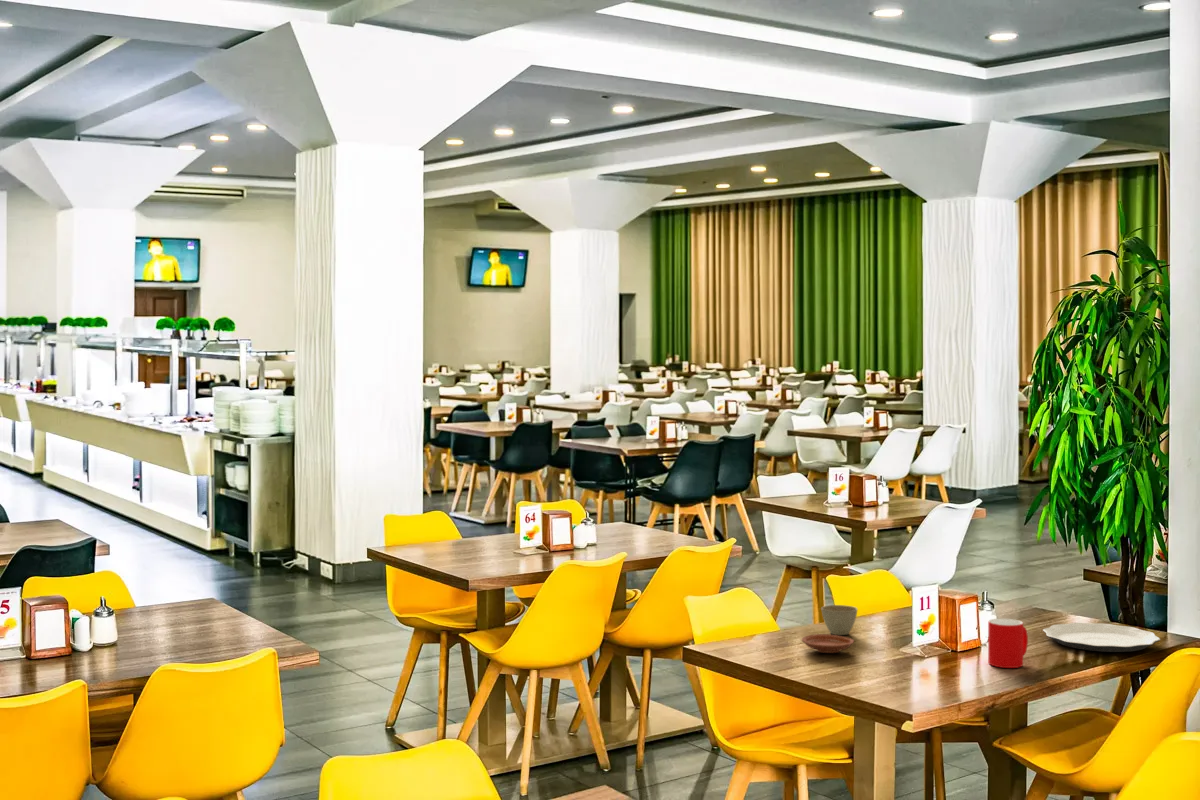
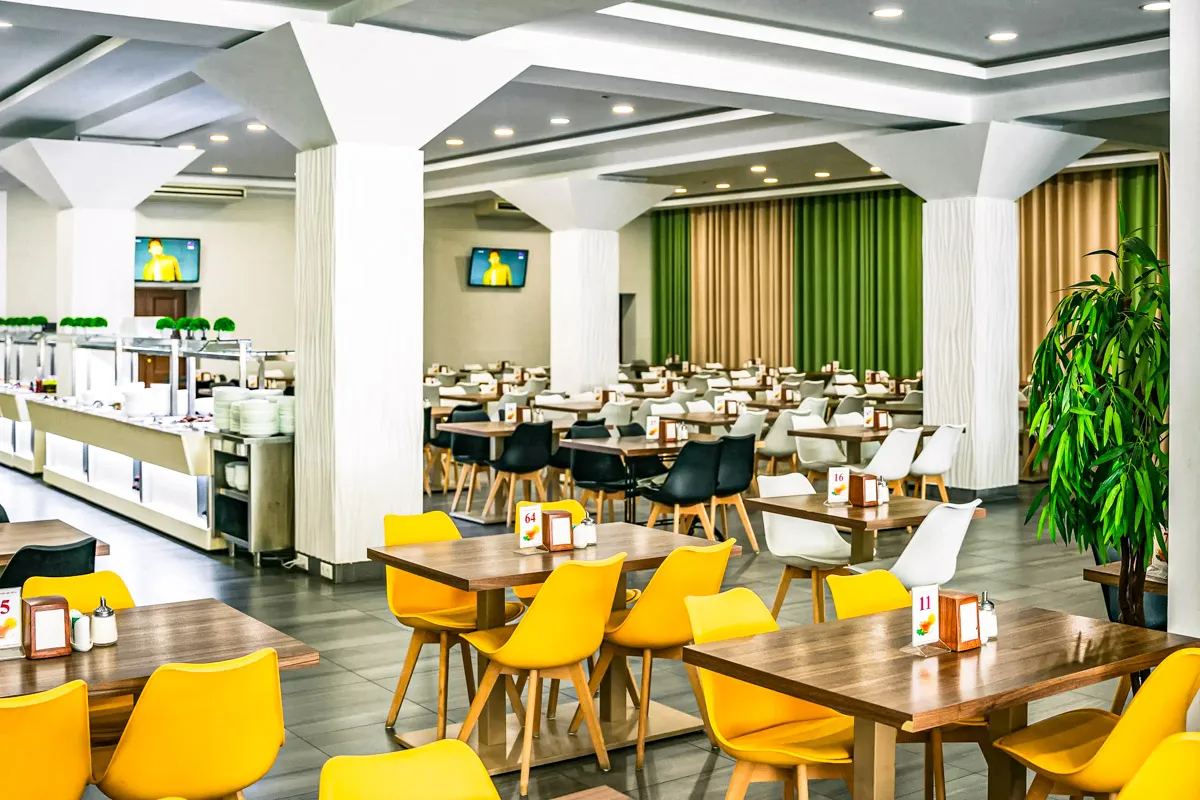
- flower pot [820,604,858,636]
- plate [801,633,855,654]
- plate [1042,622,1161,653]
- cup [987,618,1029,669]
